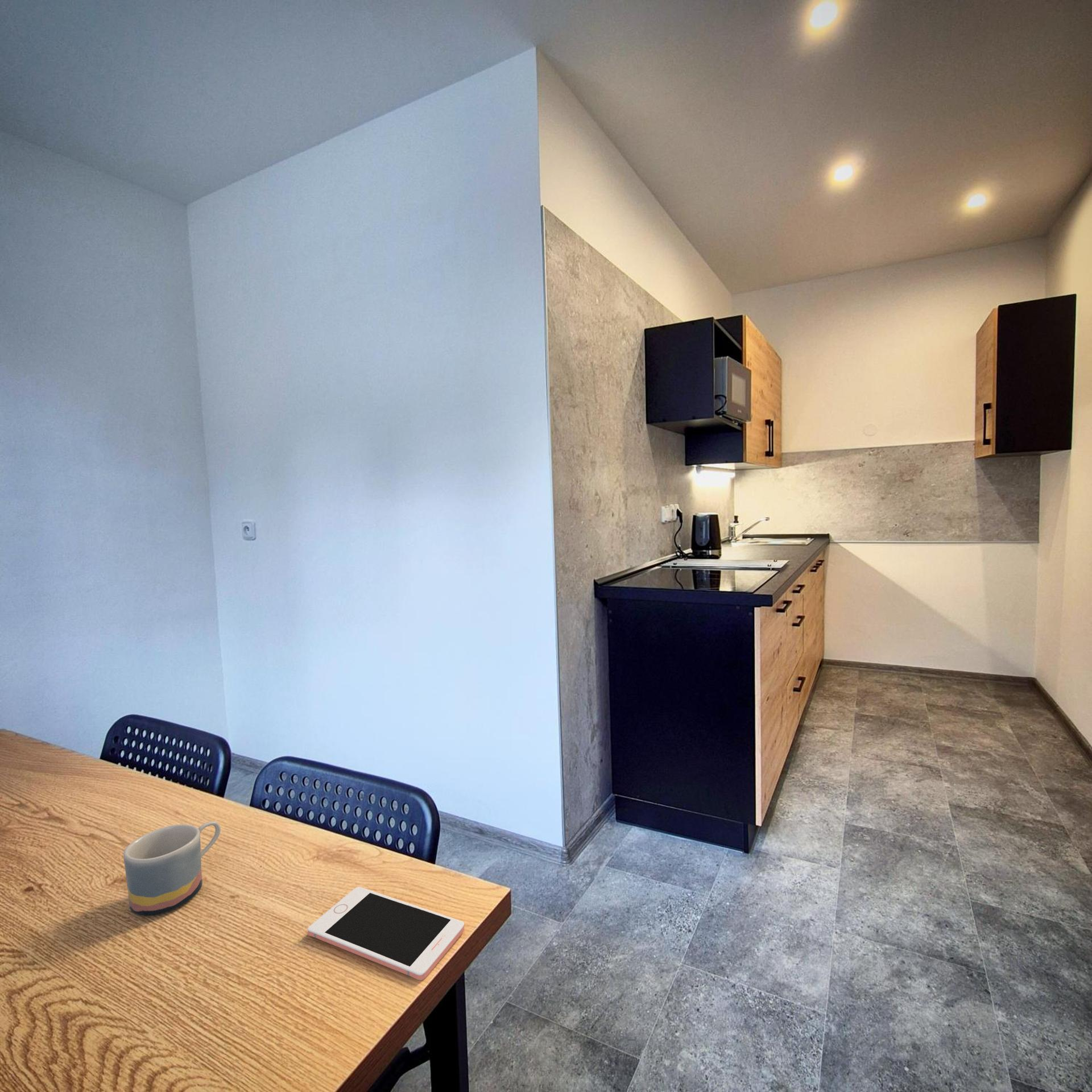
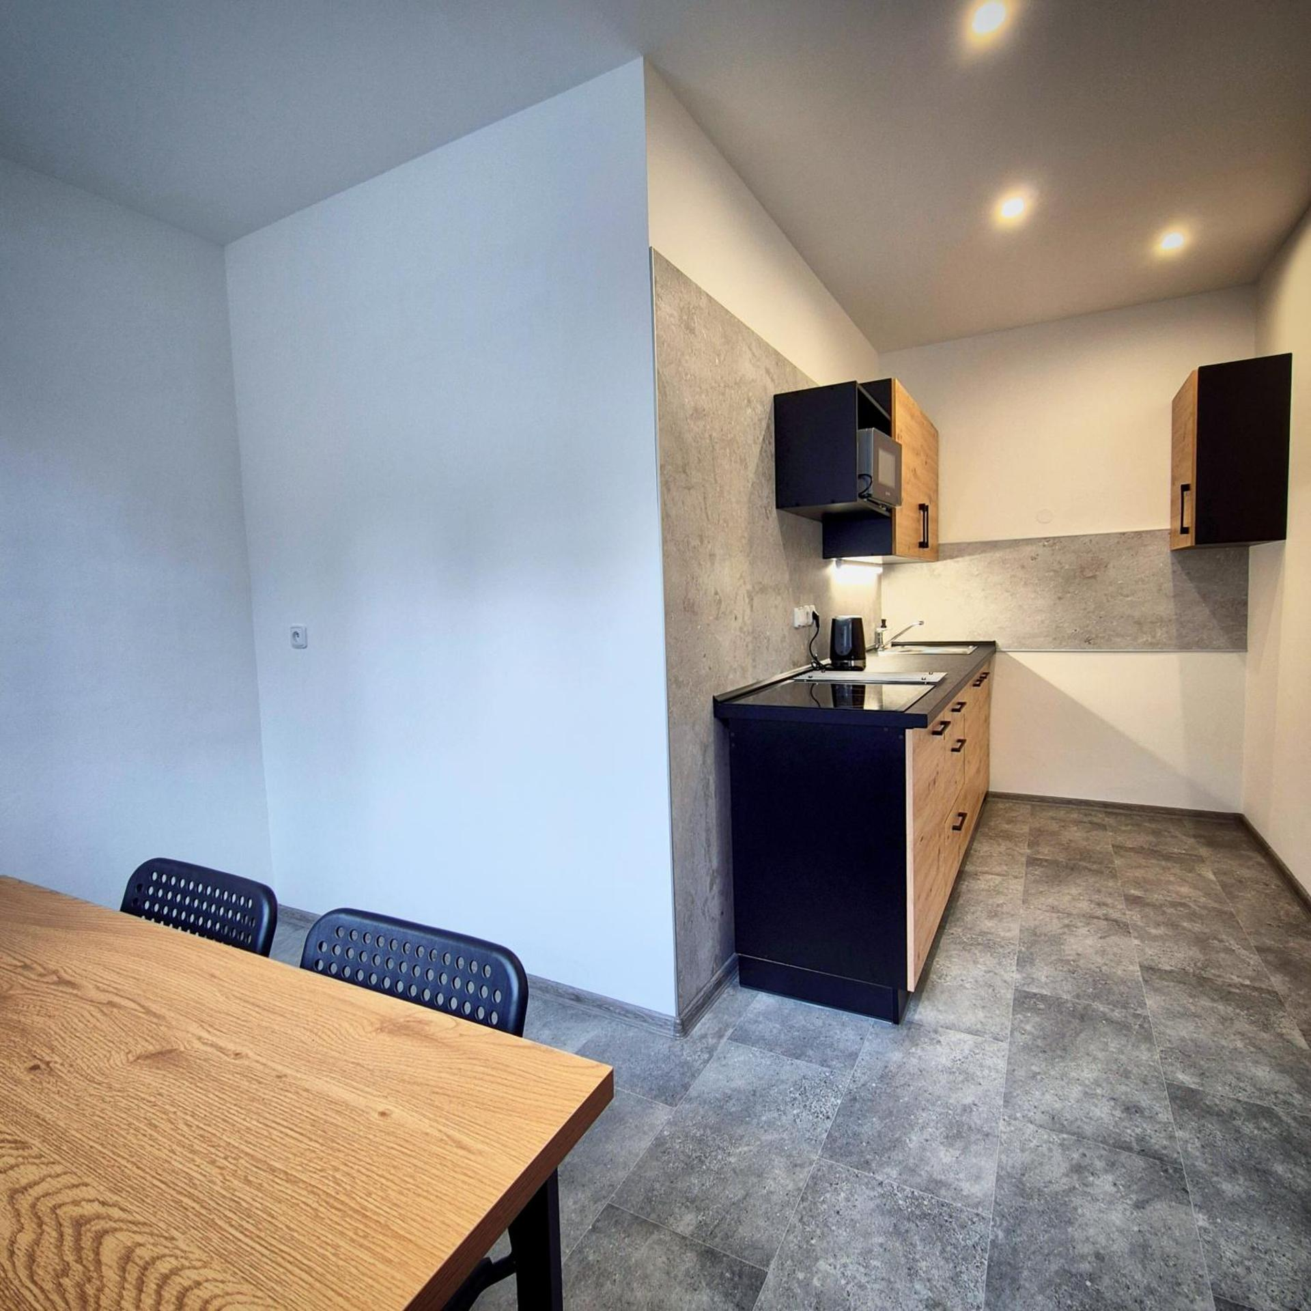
- cell phone [307,886,465,981]
- mug [123,821,221,916]
